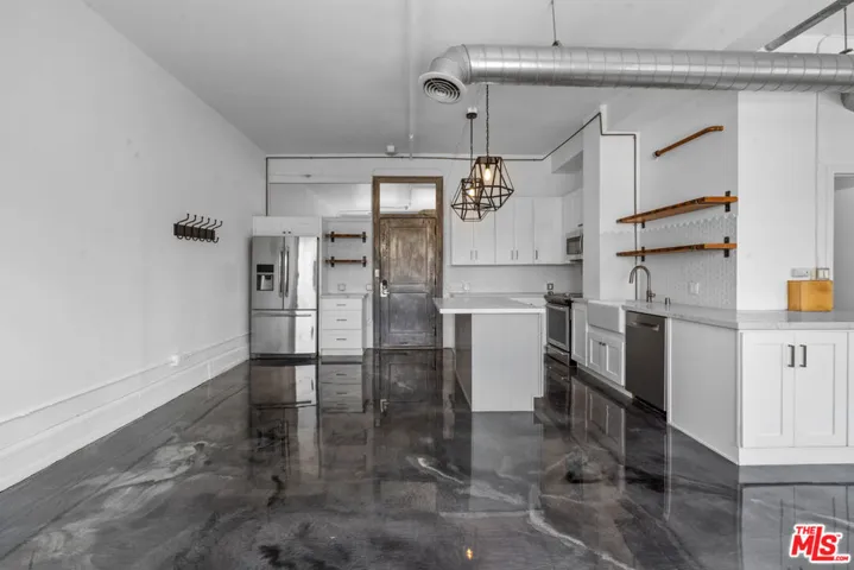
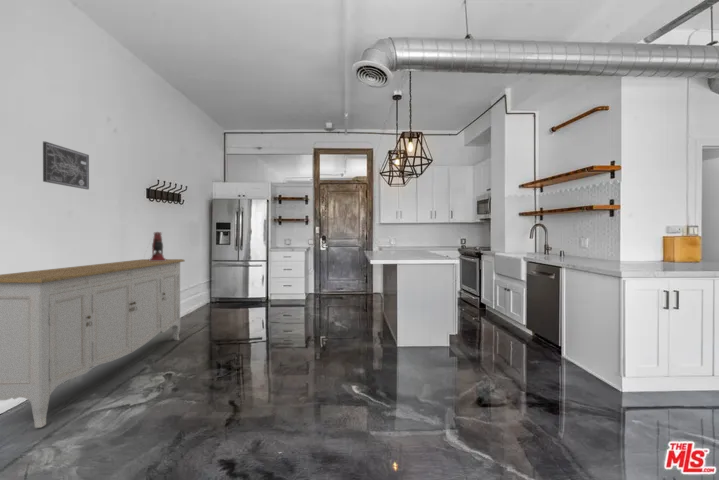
+ sideboard [0,258,186,429]
+ wall art [42,141,90,190]
+ lantern [143,231,167,261]
